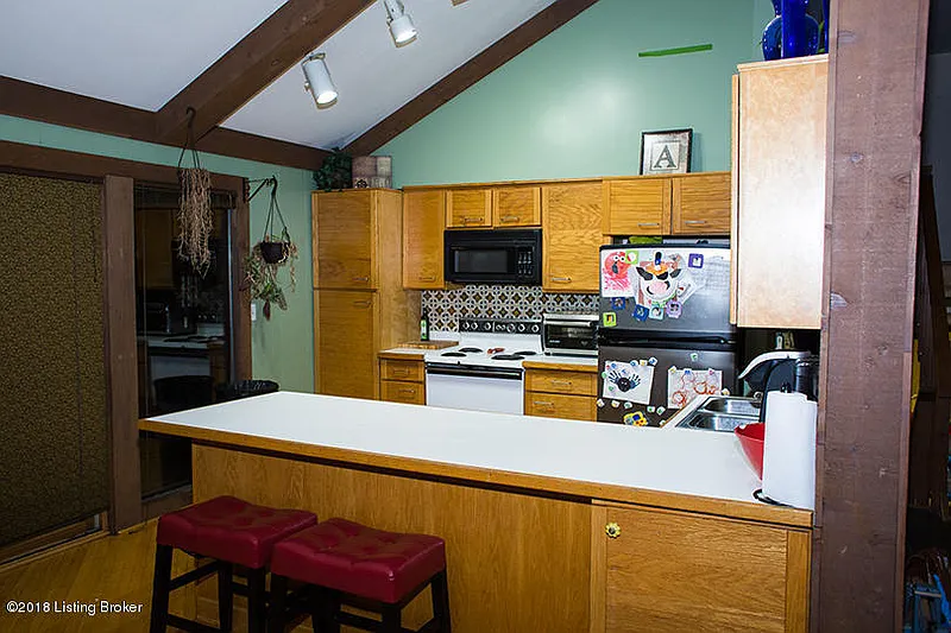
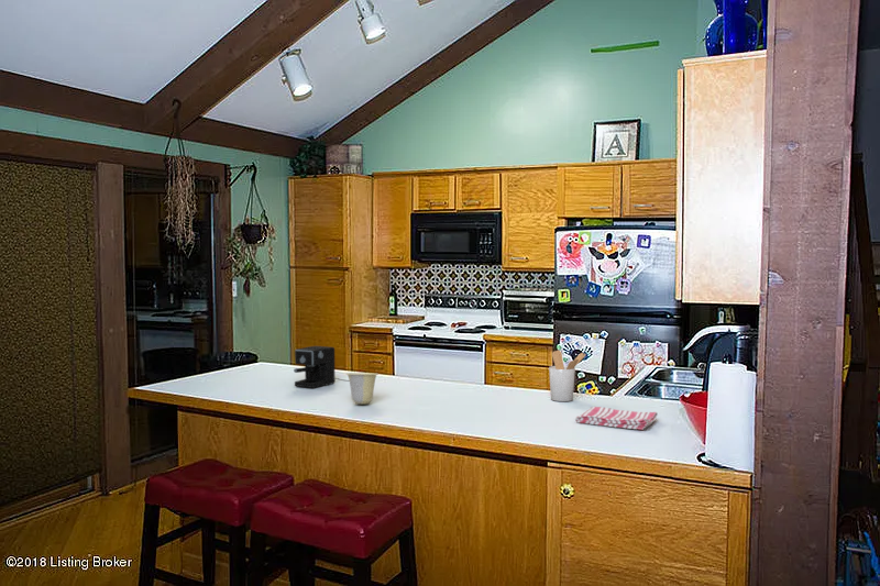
+ cup [345,372,380,405]
+ coffee maker [293,345,350,389]
+ dish towel [574,406,659,431]
+ utensil holder [548,350,587,402]
